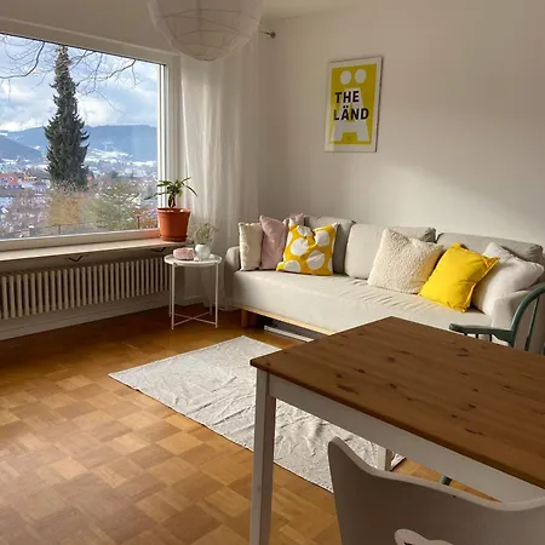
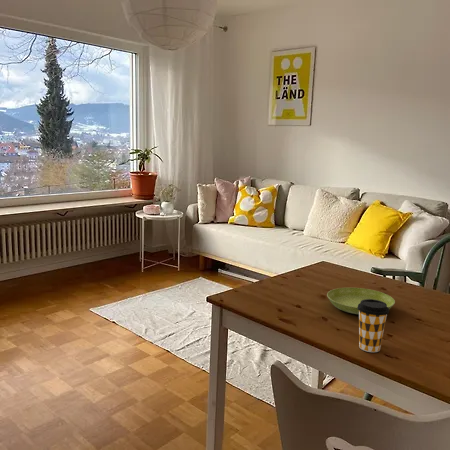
+ coffee cup [357,299,390,353]
+ saucer [326,287,396,315]
